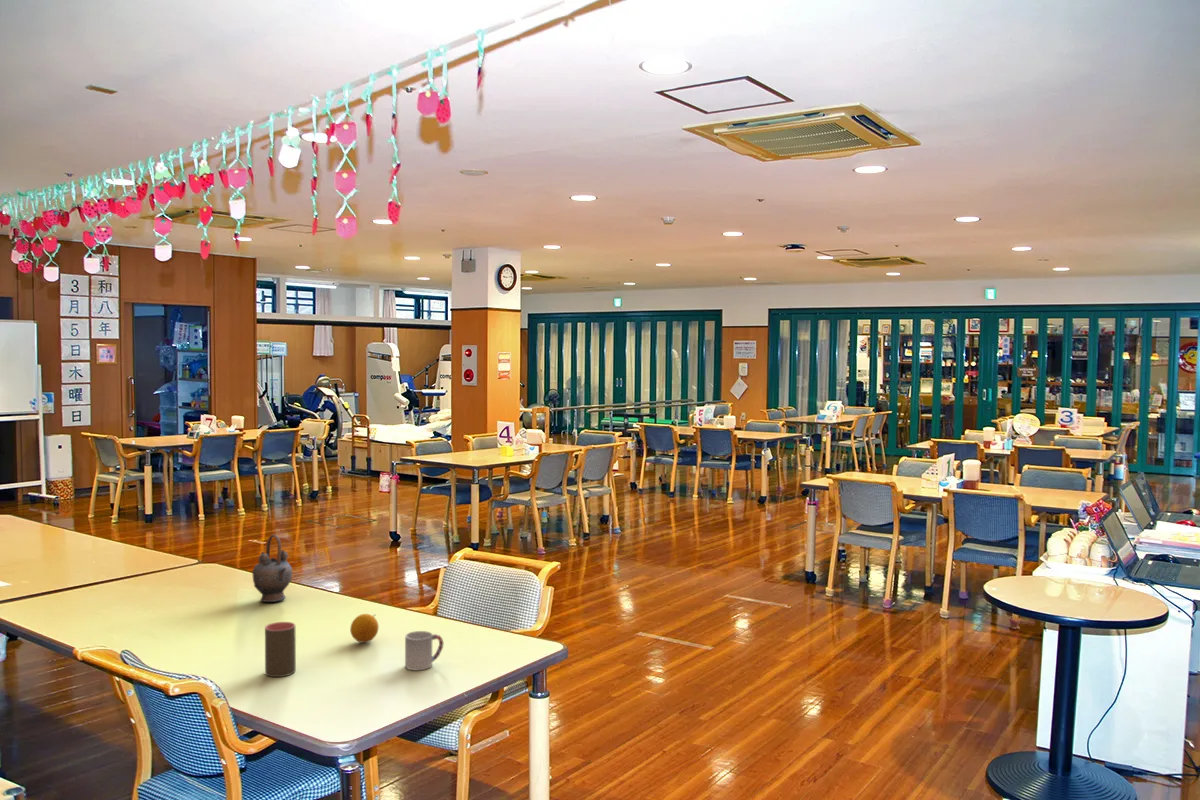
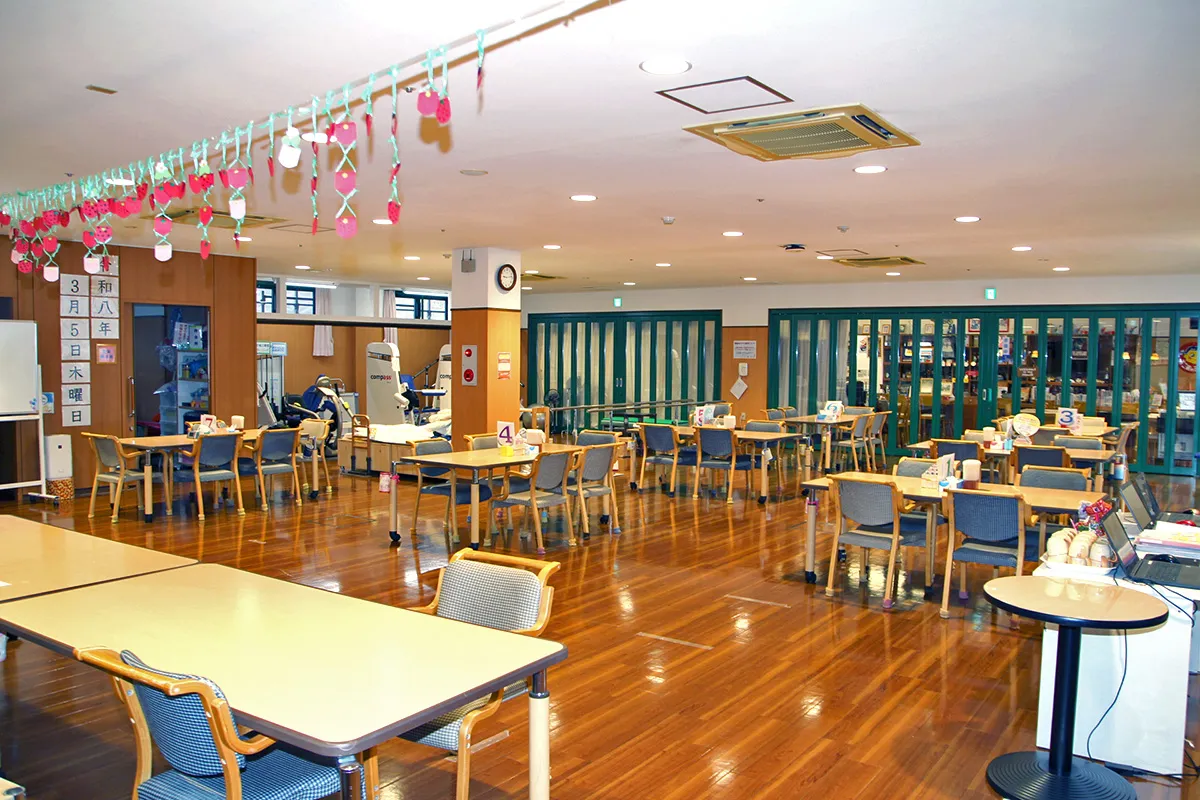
- teapot [251,534,293,603]
- fruit [349,613,380,644]
- cup [264,621,297,678]
- cup [404,630,444,671]
